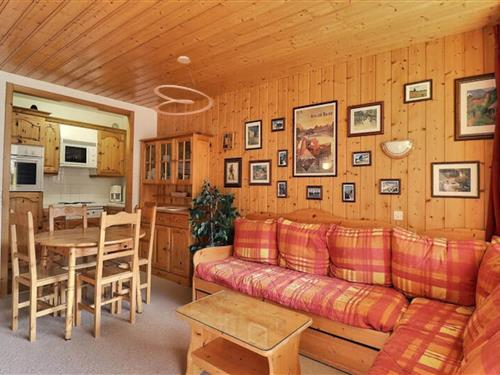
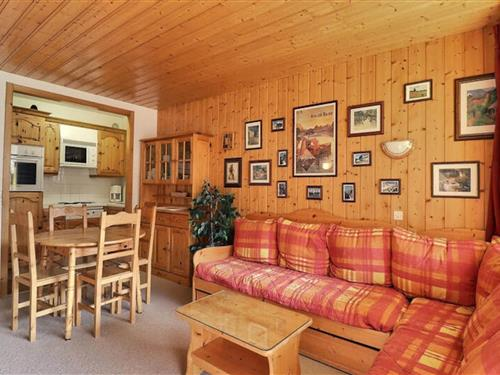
- ceiling light fixture [153,55,214,116]
